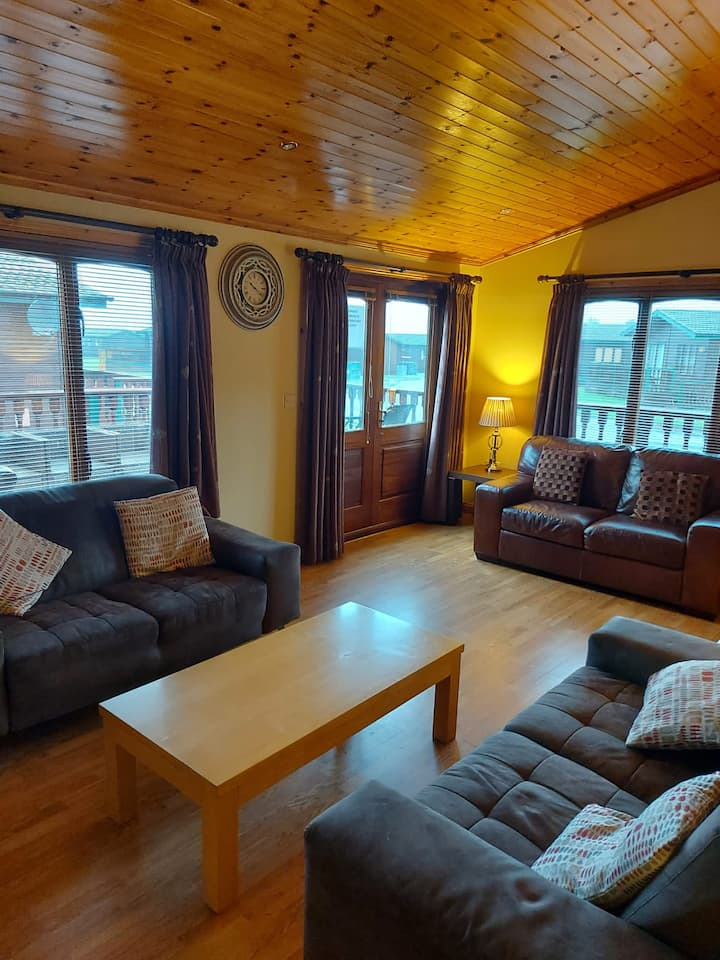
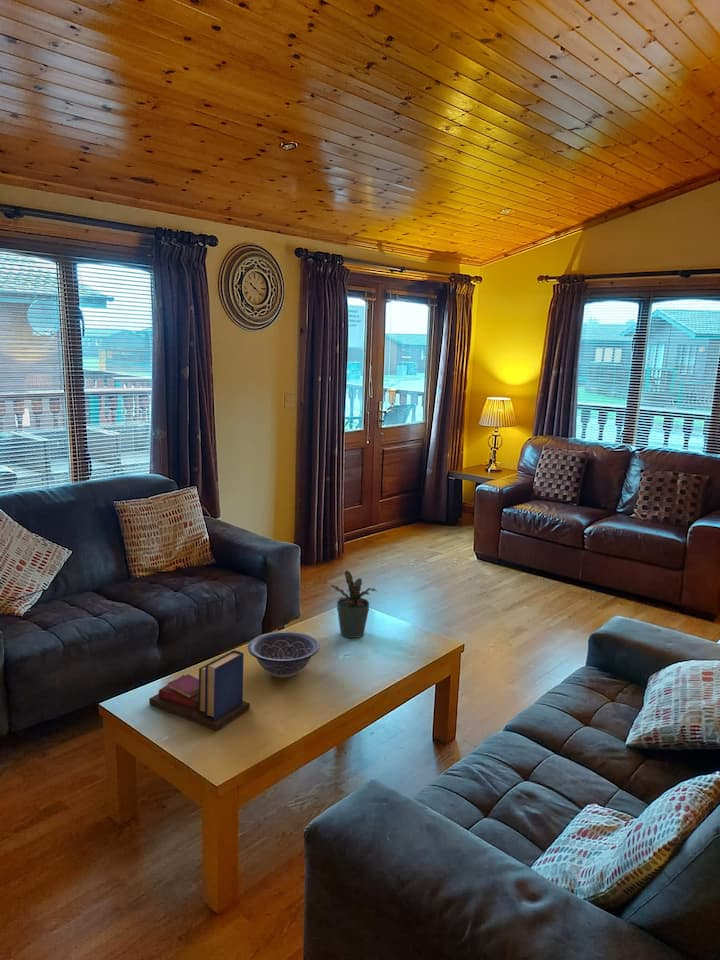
+ potted plant [329,569,378,639]
+ decorative bowl [247,630,321,679]
+ book [148,649,251,731]
